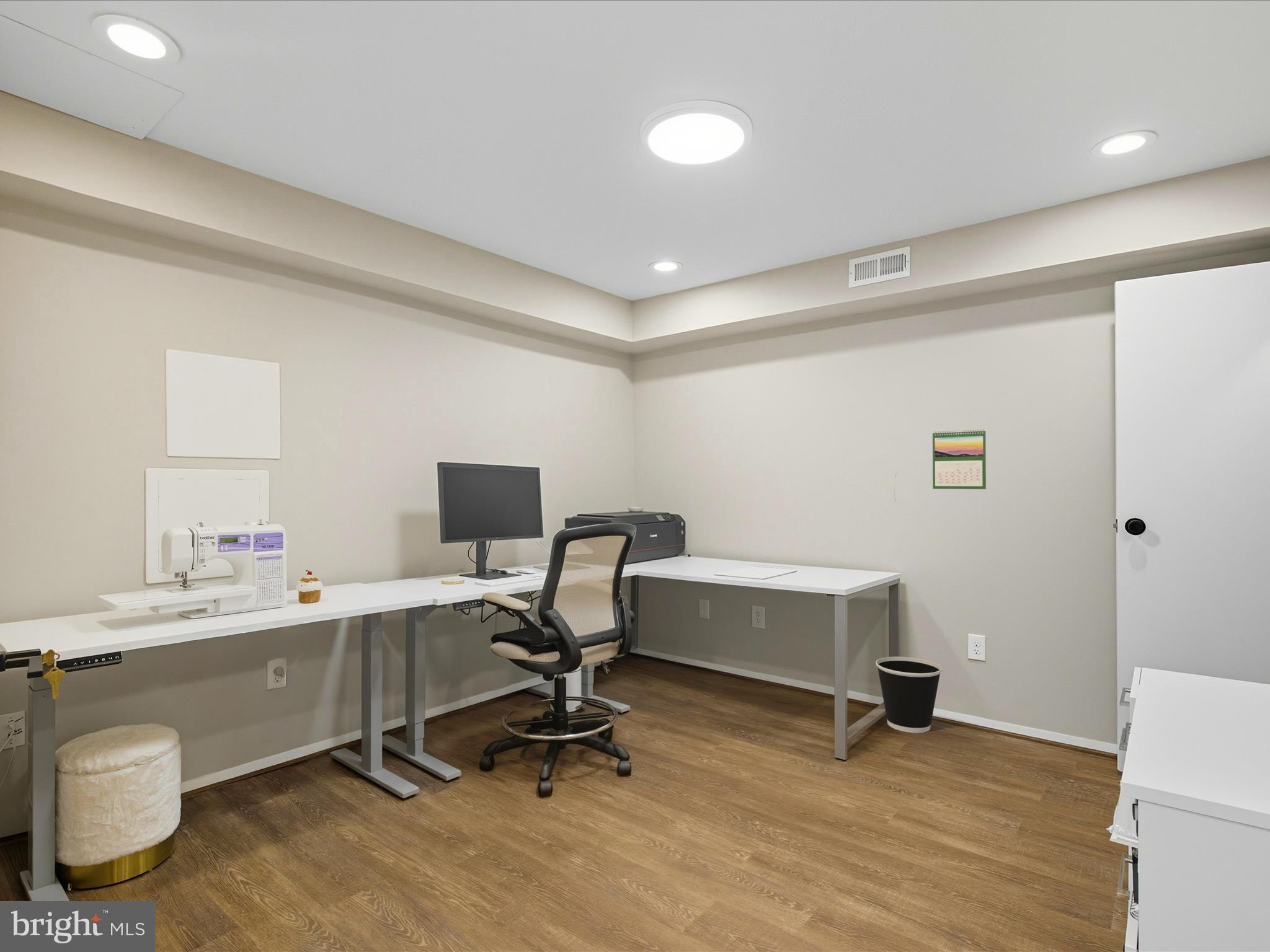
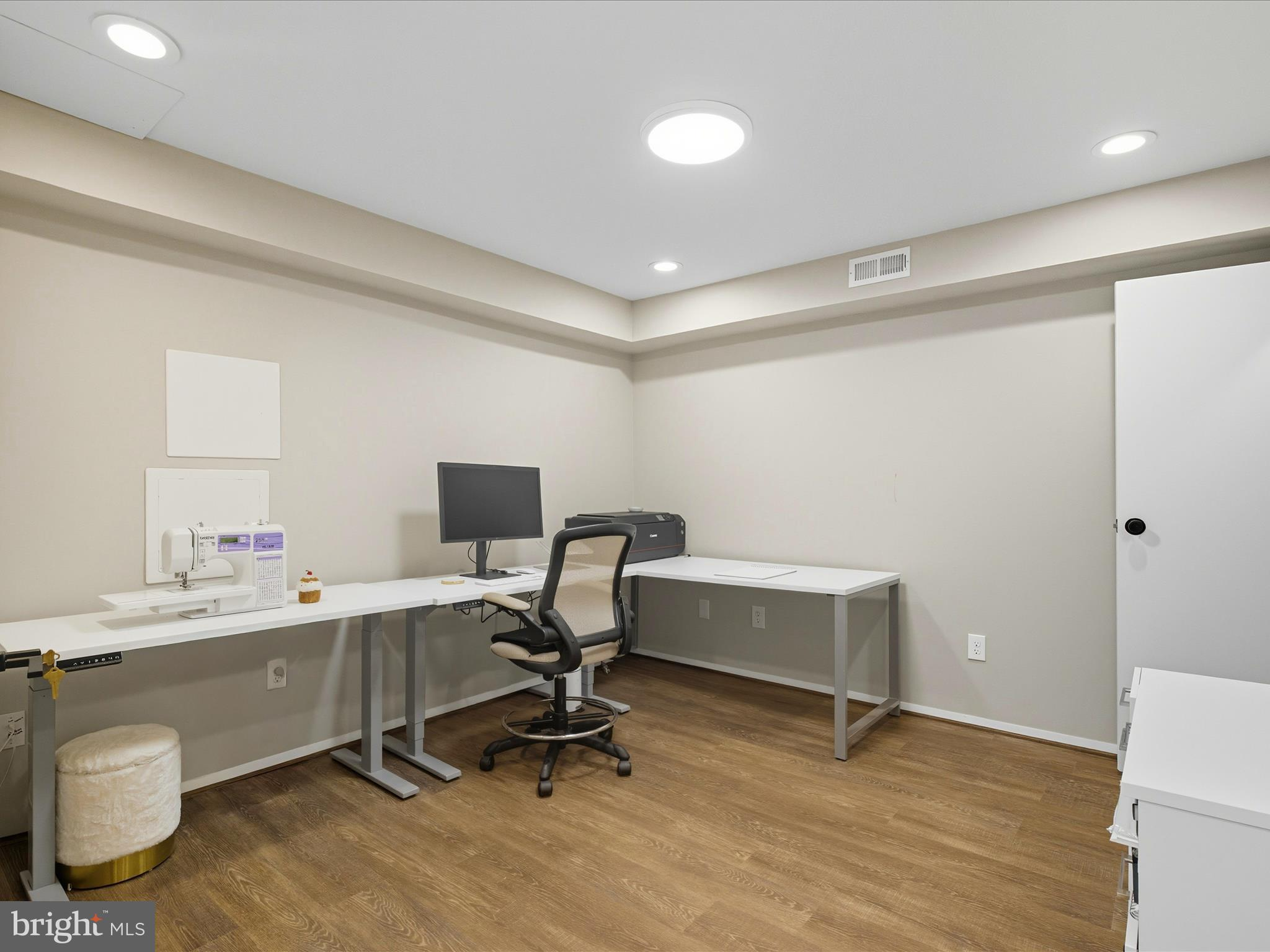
- wastebasket [875,656,943,733]
- calendar [932,429,987,490]
